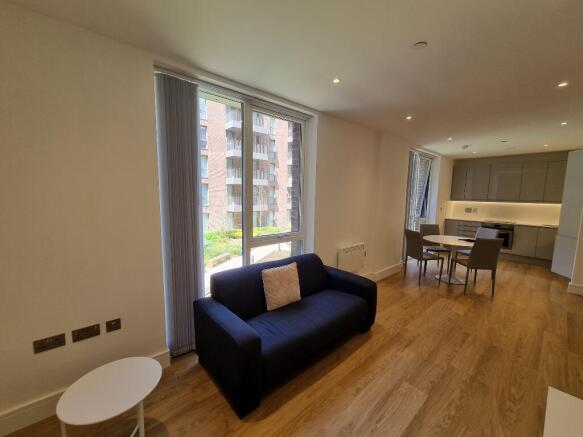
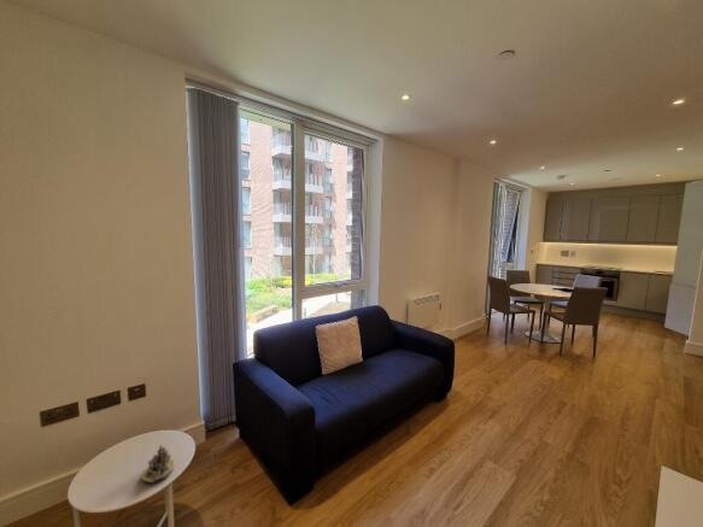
+ succulent planter [141,444,175,484]
